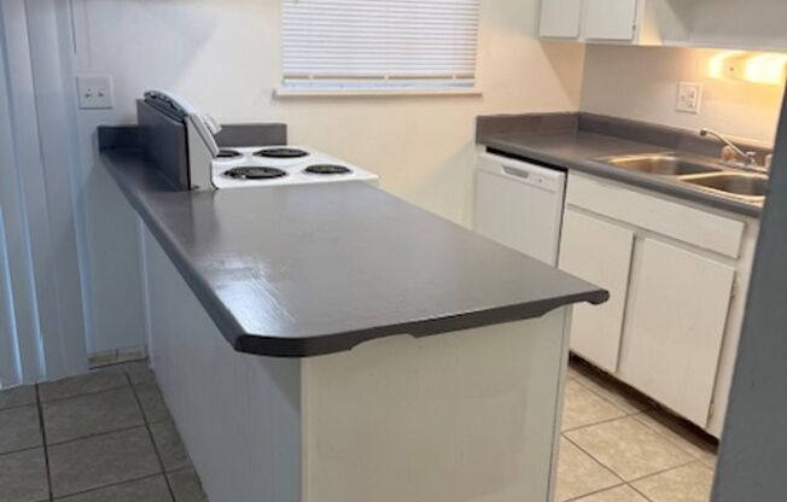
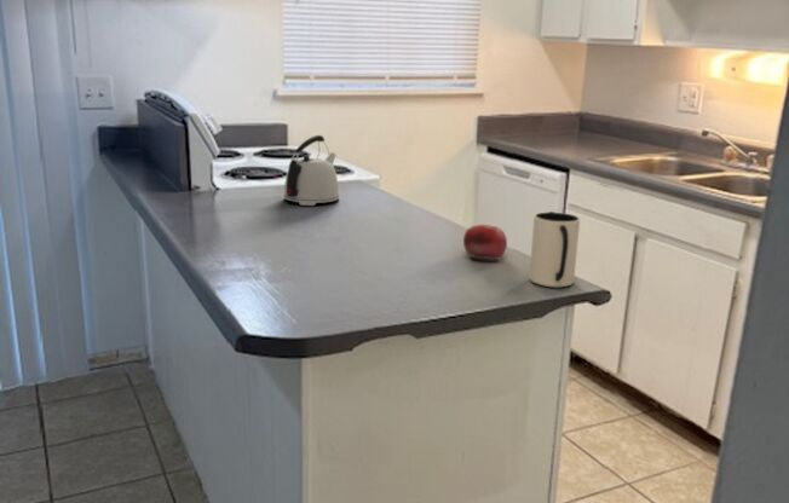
+ kettle [283,134,340,207]
+ pitcher [528,210,581,289]
+ fruit [462,224,508,260]
